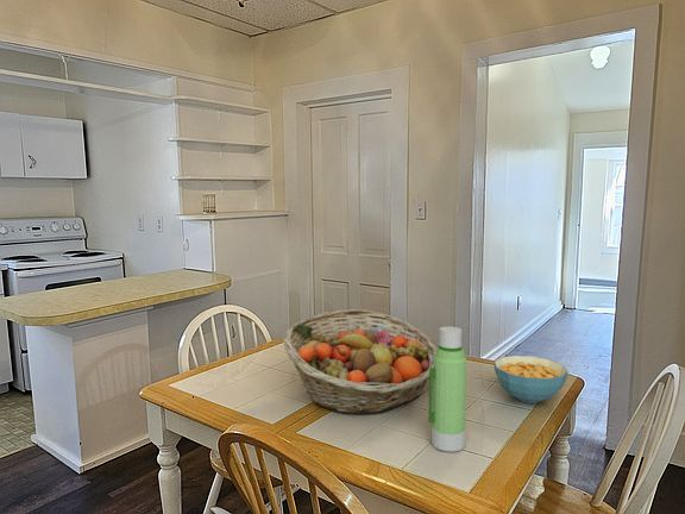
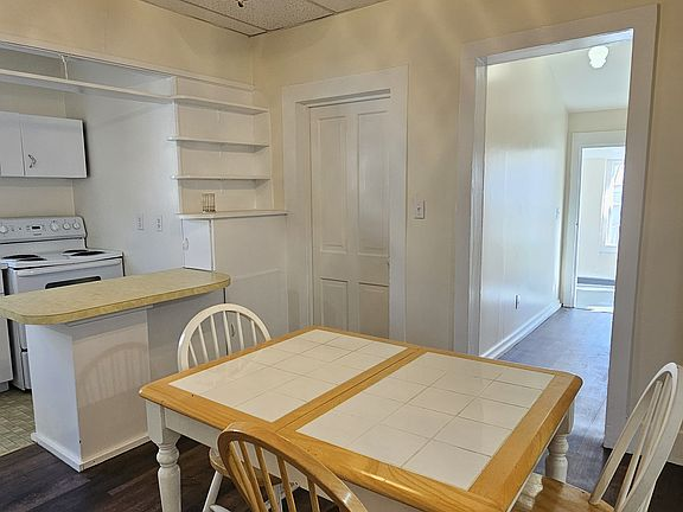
- water bottle [427,326,467,453]
- fruit basket [282,308,438,415]
- cereal bowl [492,355,570,405]
